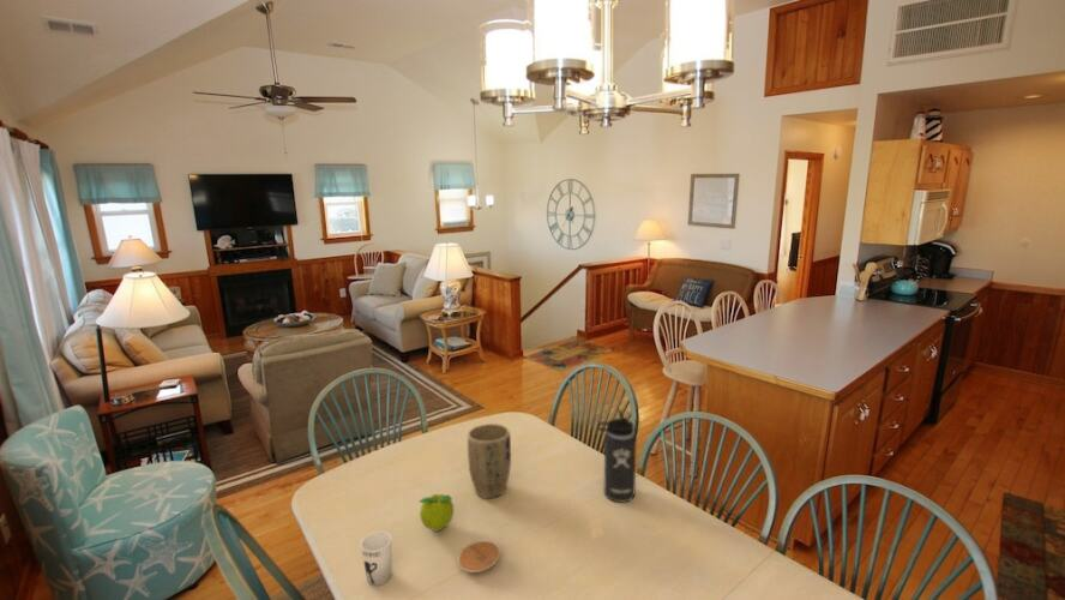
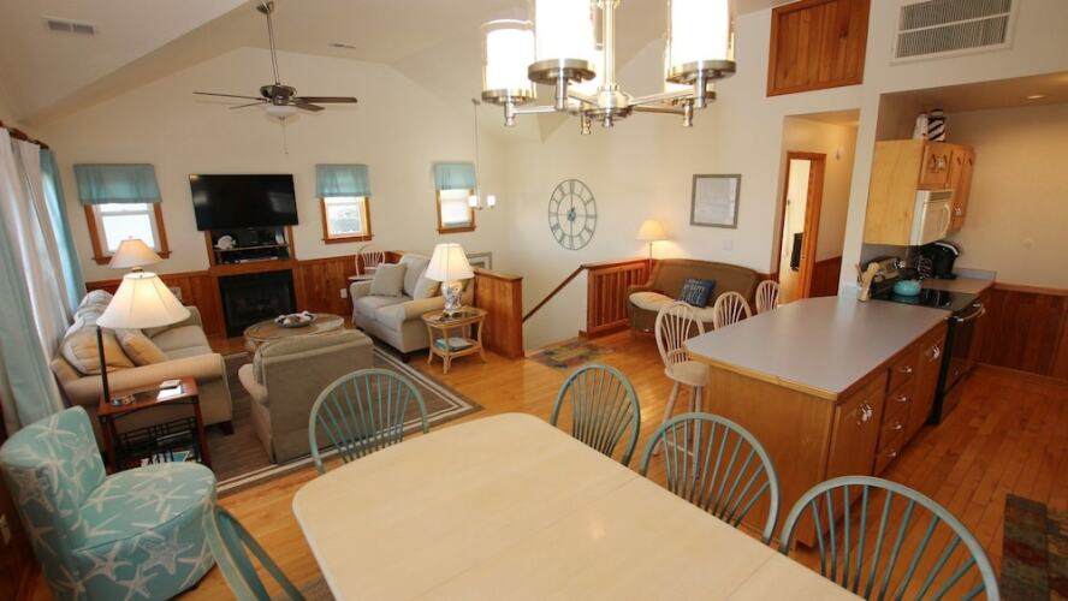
- plant pot [467,422,512,499]
- cup [360,530,393,587]
- thermos bottle [596,408,637,503]
- fruit [419,493,455,532]
- coaster [457,540,501,574]
